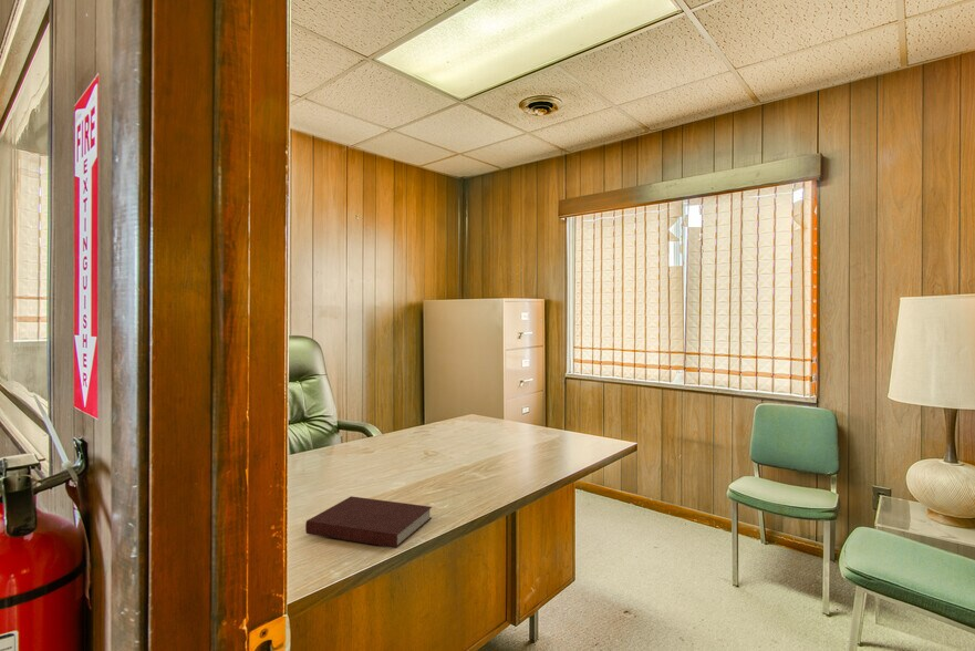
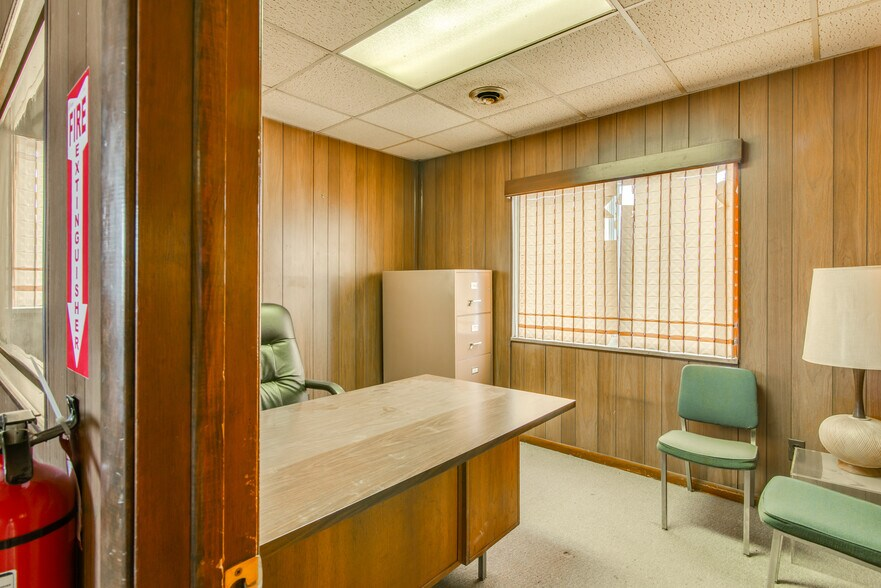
- notebook [304,496,433,549]
